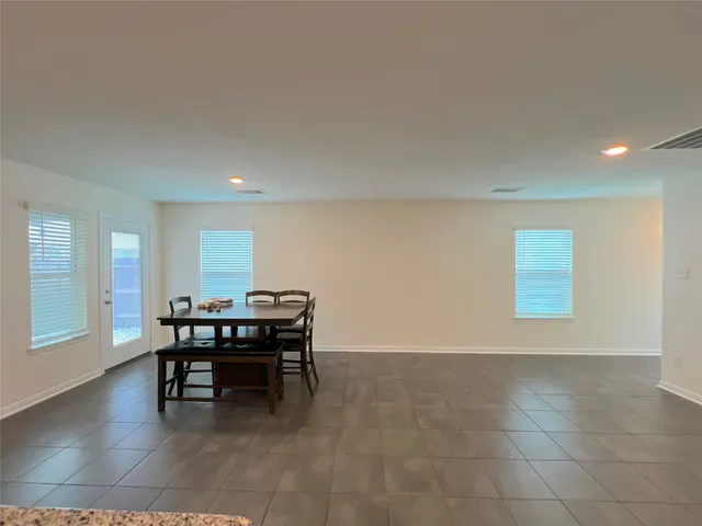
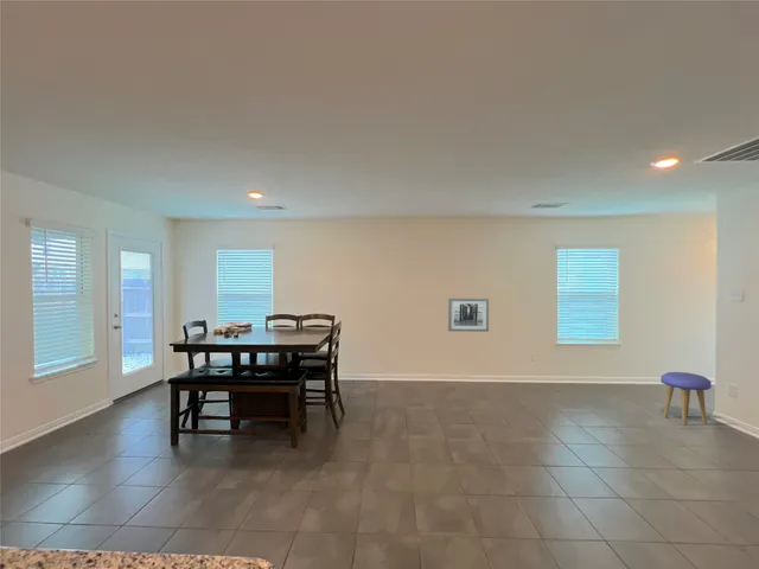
+ wall art [447,298,490,333]
+ stool [659,371,713,426]
